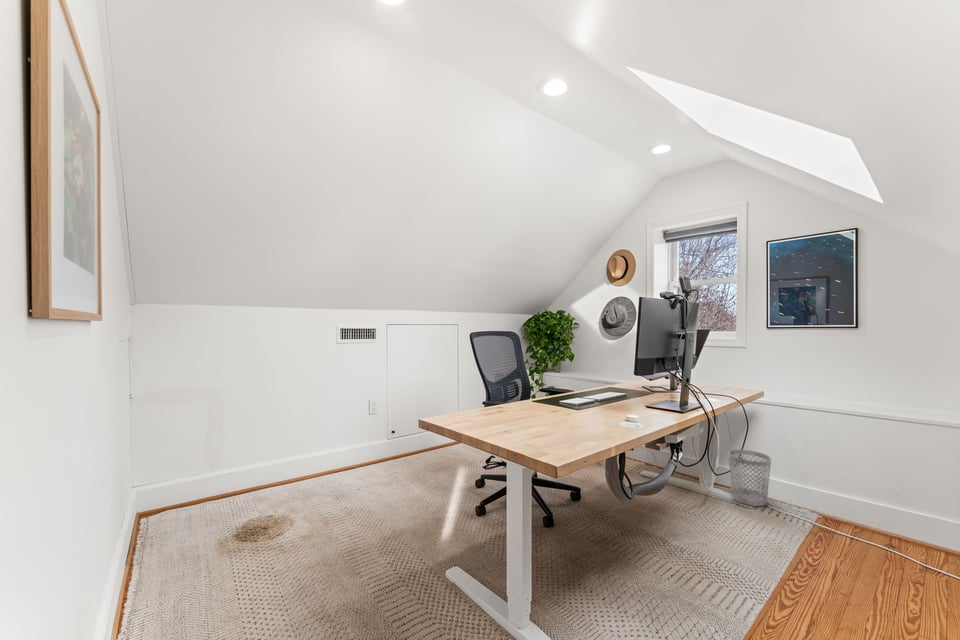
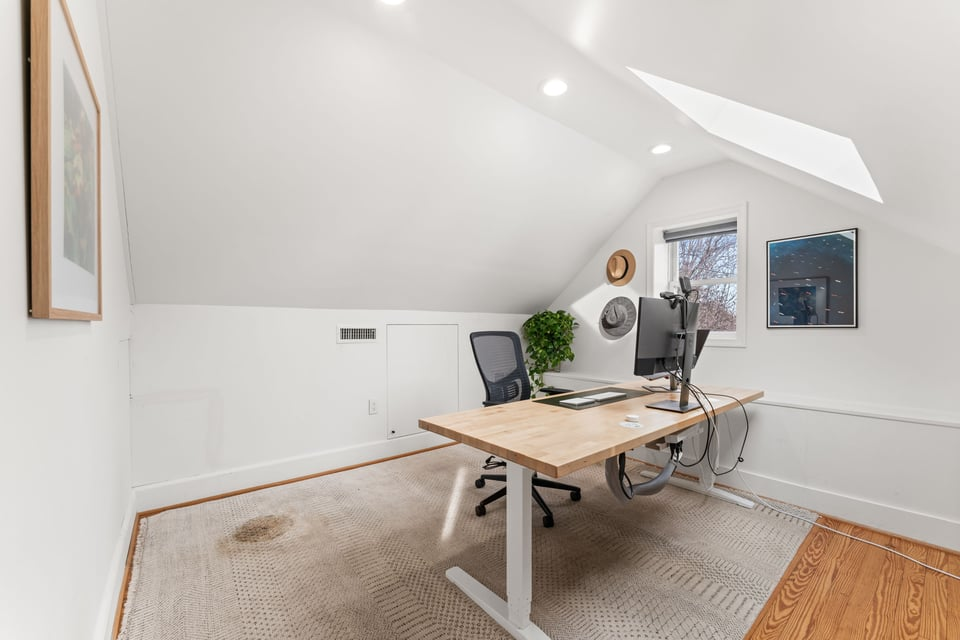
- wastebasket [727,449,772,507]
